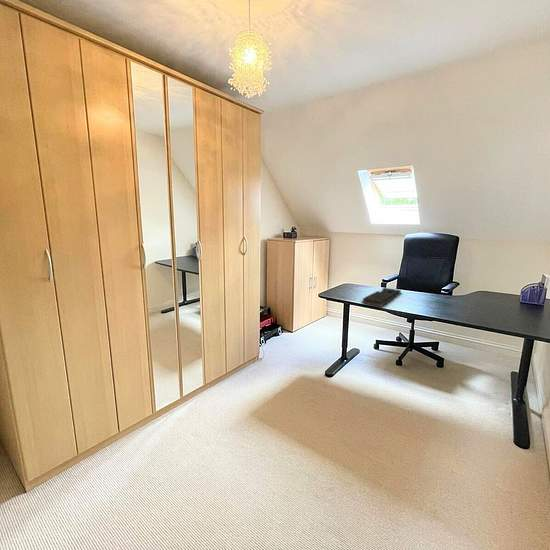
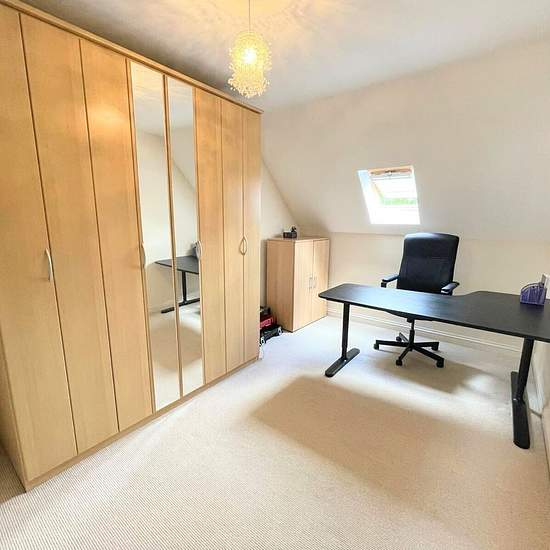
- keyboard [361,287,402,308]
